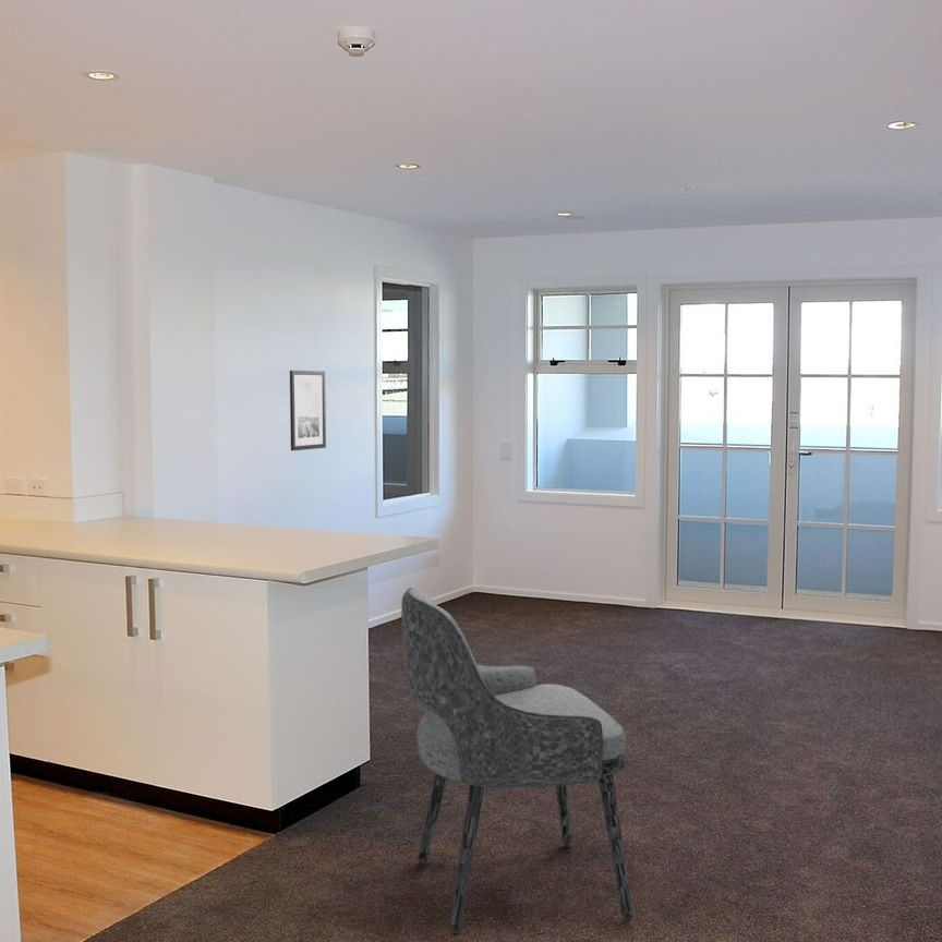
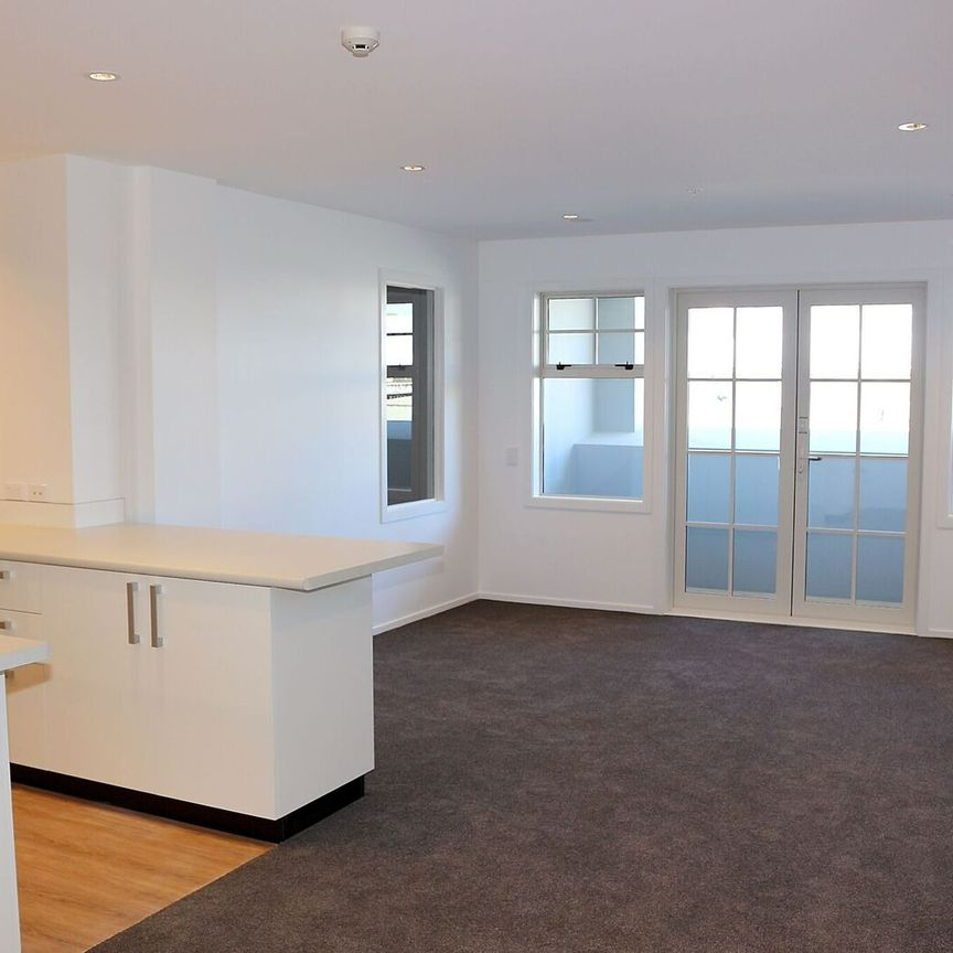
- wall art [289,370,327,451]
- dining chair [400,587,633,937]
